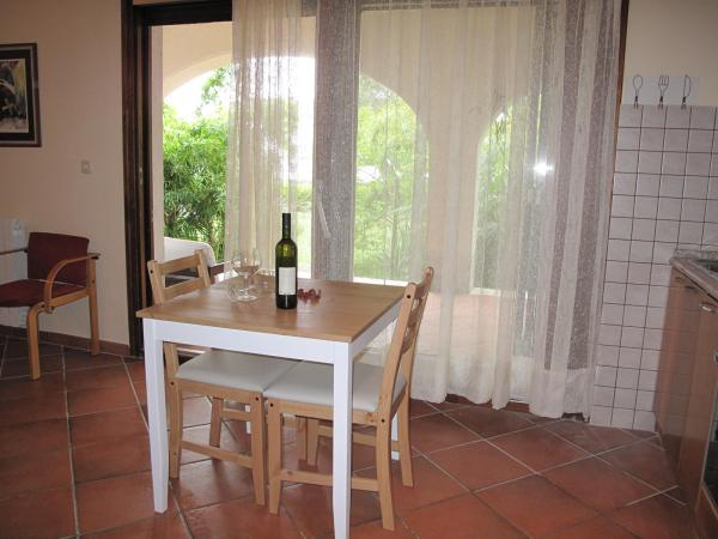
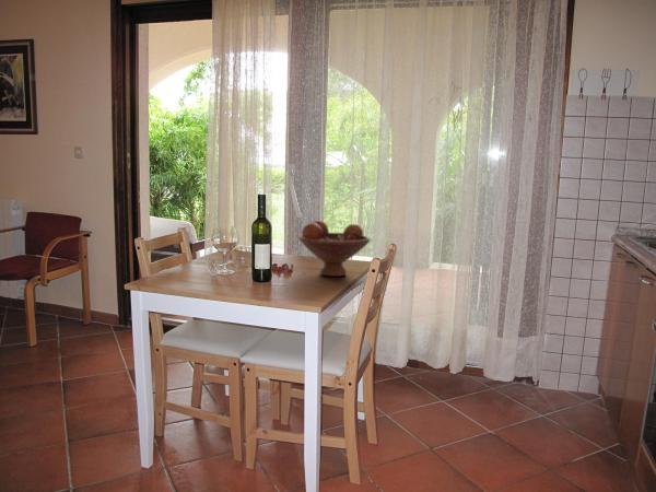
+ fruit bowl [297,219,371,278]
